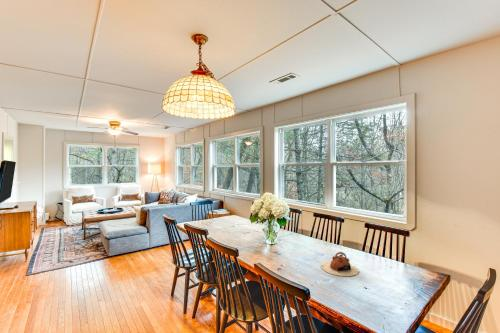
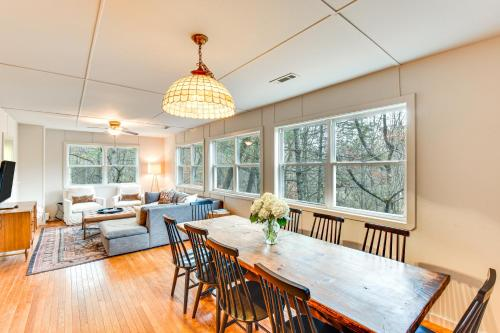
- teapot [320,251,360,277]
